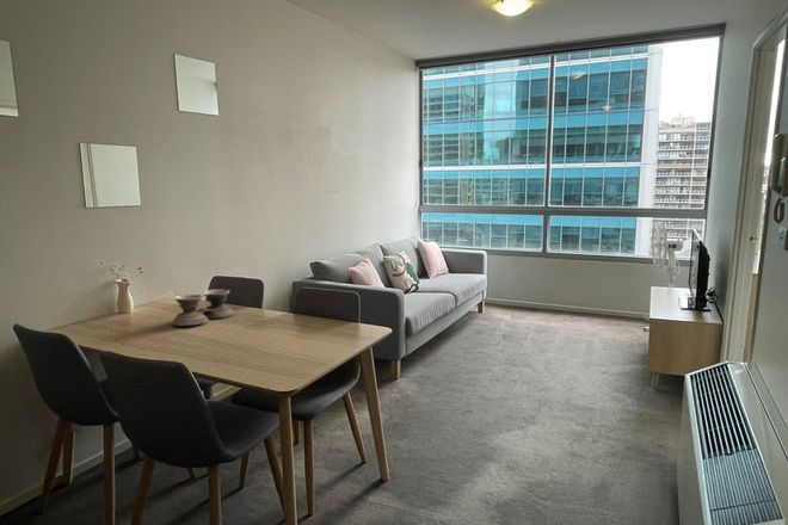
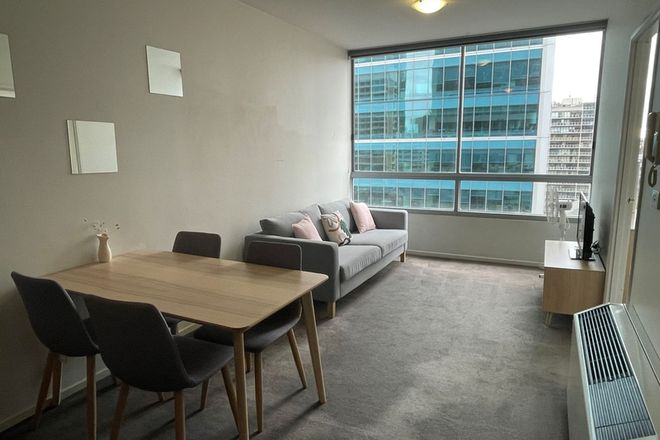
- bowl [171,289,235,327]
